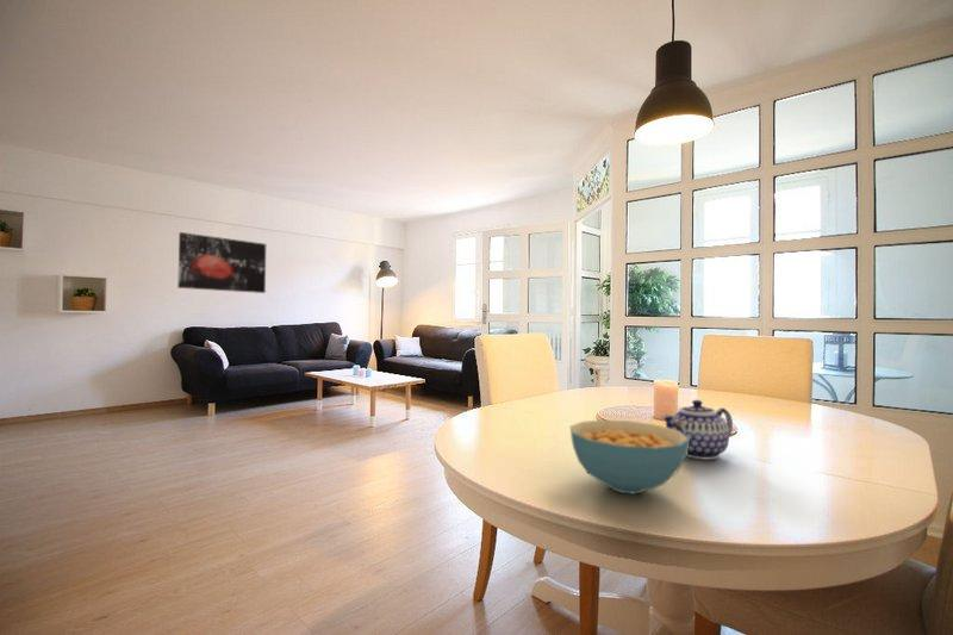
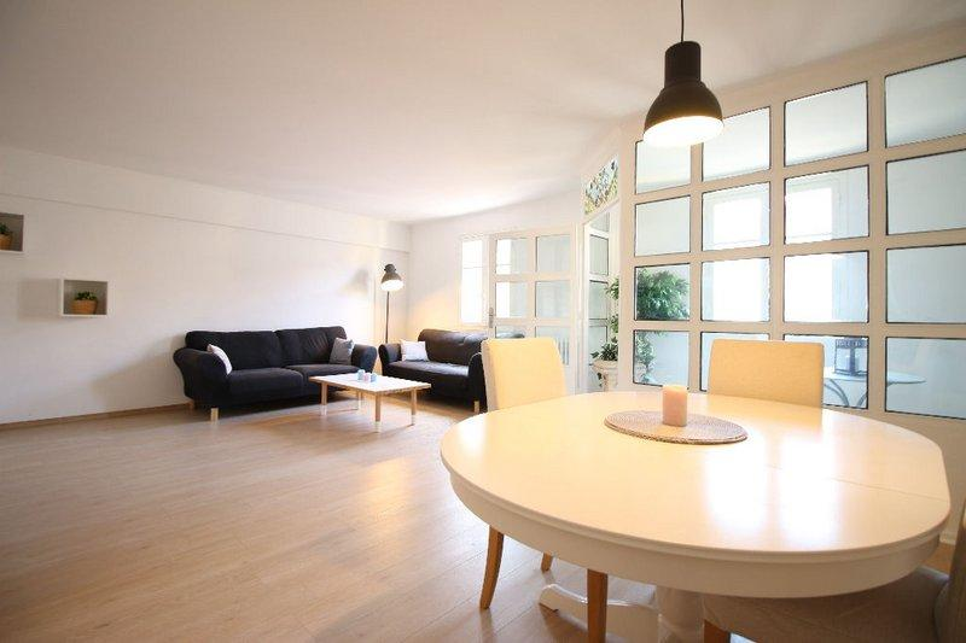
- cereal bowl [569,418,690,496]
- wall art [176,231,267,294]
- teapot [660,399,734,461]
